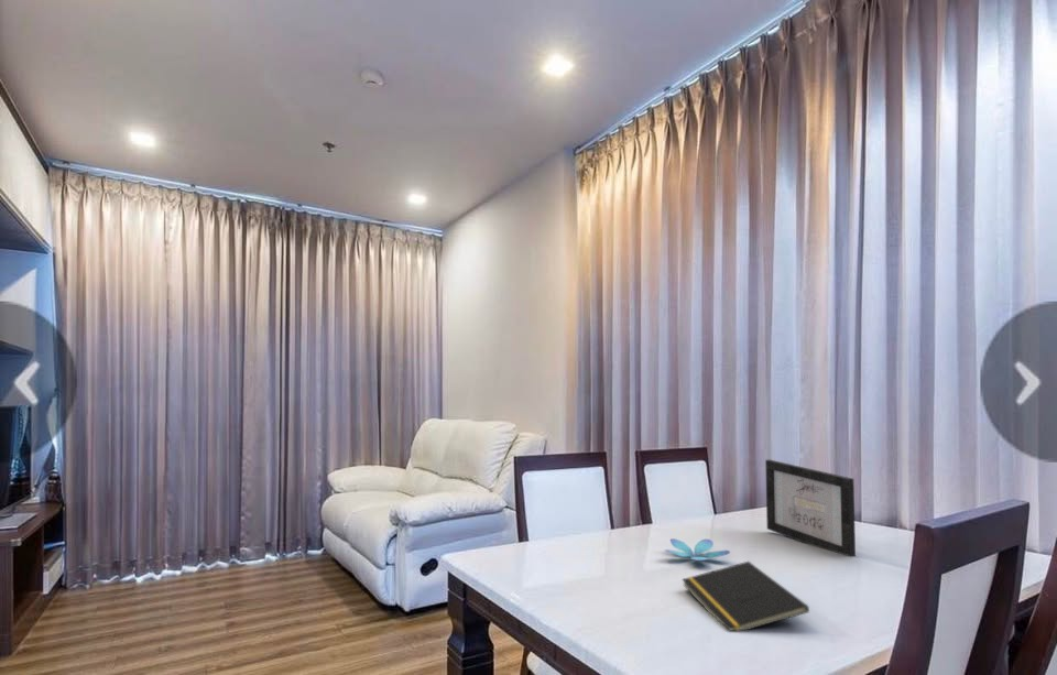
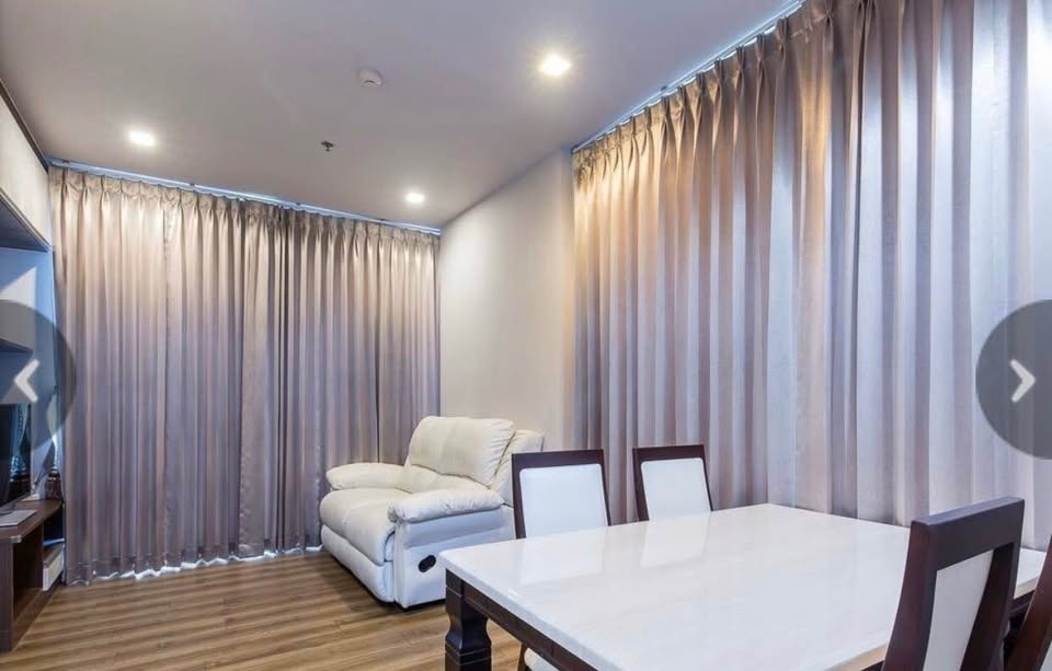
- picture frame [764,459,857,557]
- notepad [682,560,810,632]
- flower [664,537,731,562]
